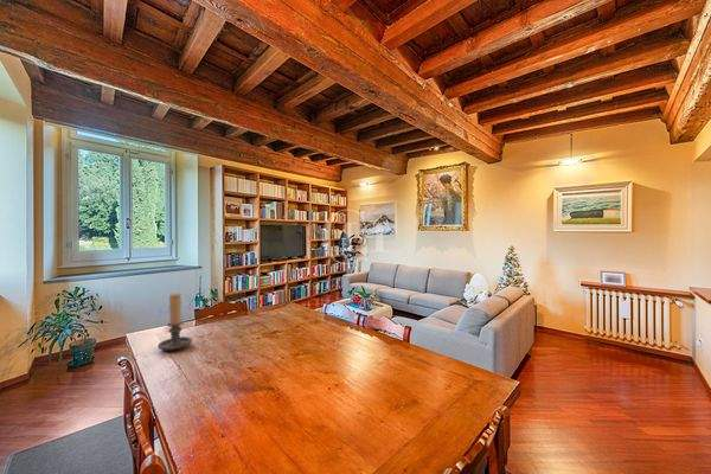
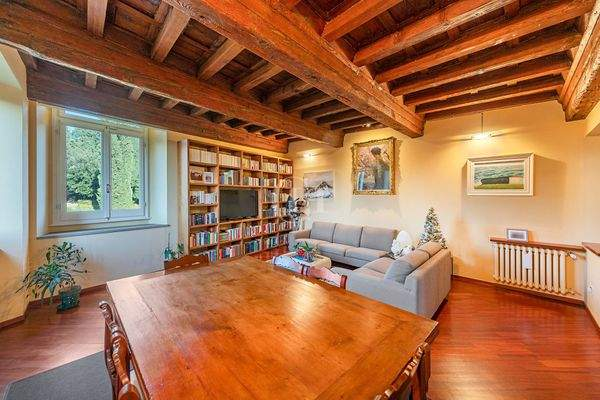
- candle holder [156,293,193,352]
